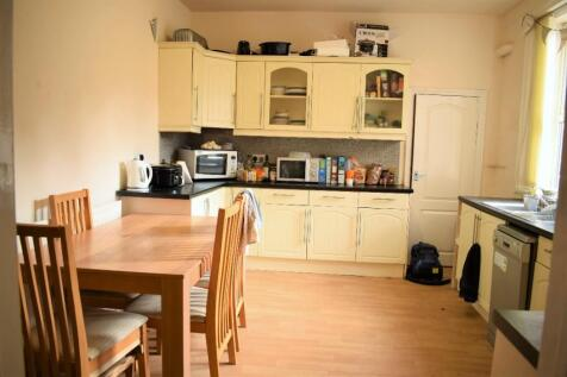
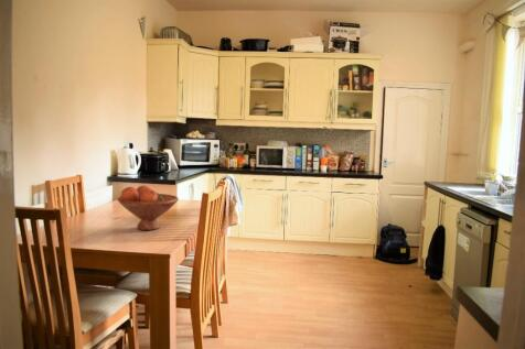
+ fruit bowl [117,185,180,231]
